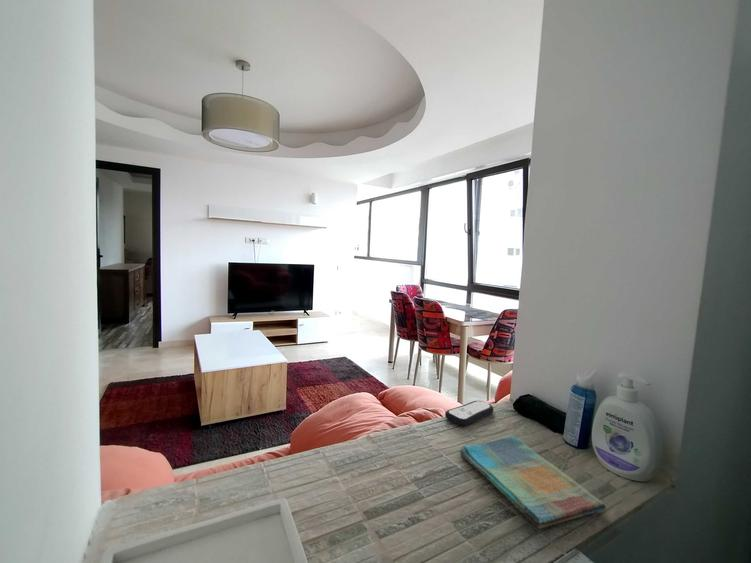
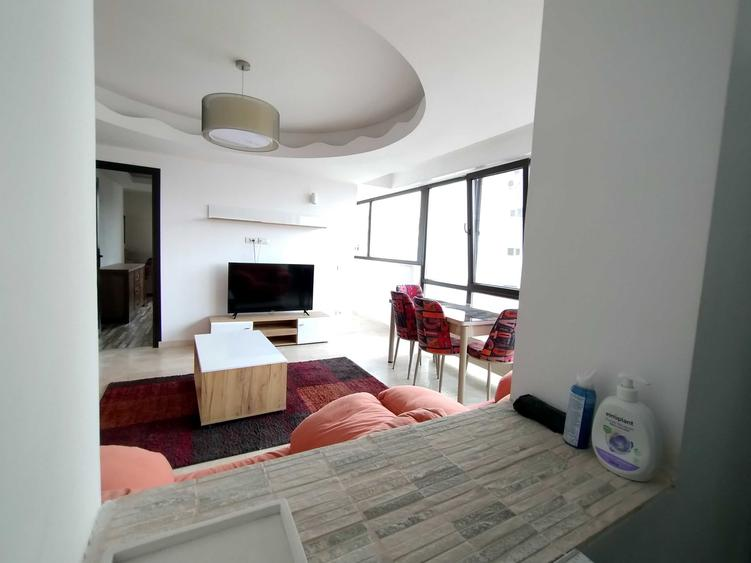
- remote control [444,400,495,427]
- dish towel [458,435,607,530]
